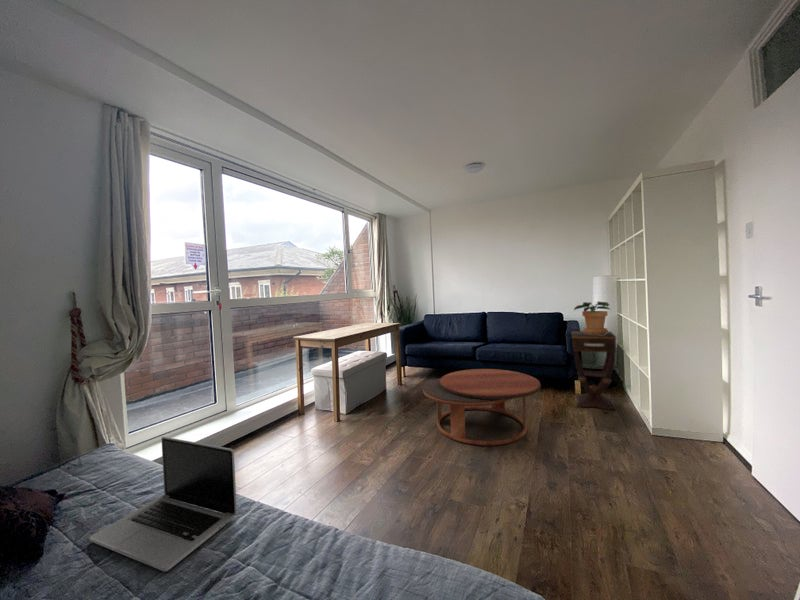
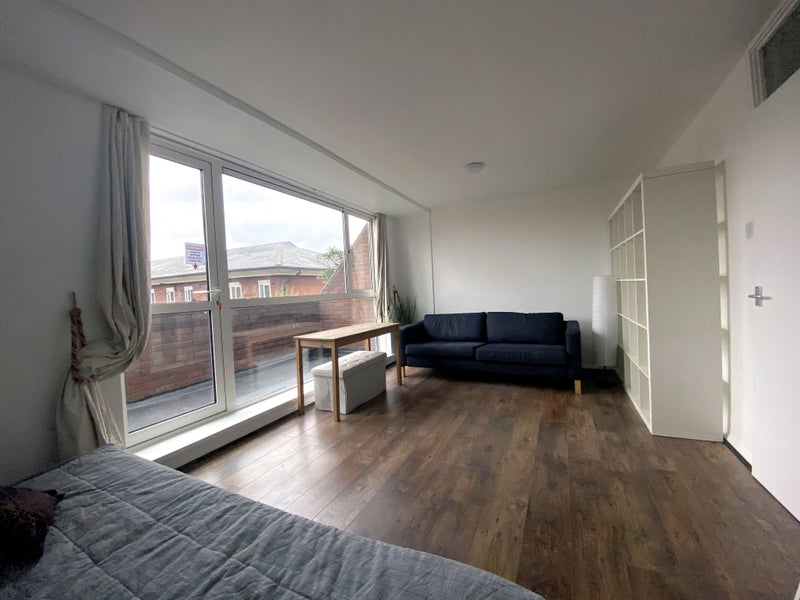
- potted plant [573,300,612,335]
- coffee table [422,368,542,446]
- side table [570,330,617,411]
- laptop [89,436,238,572]
